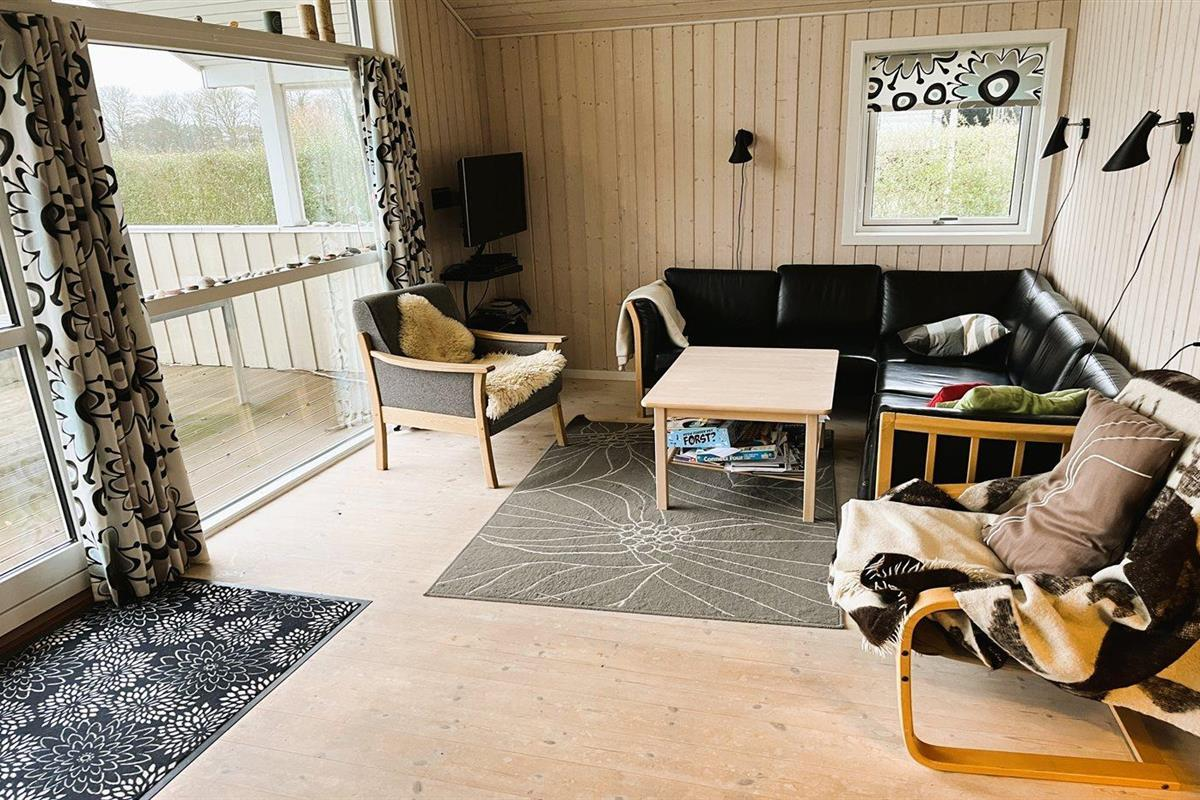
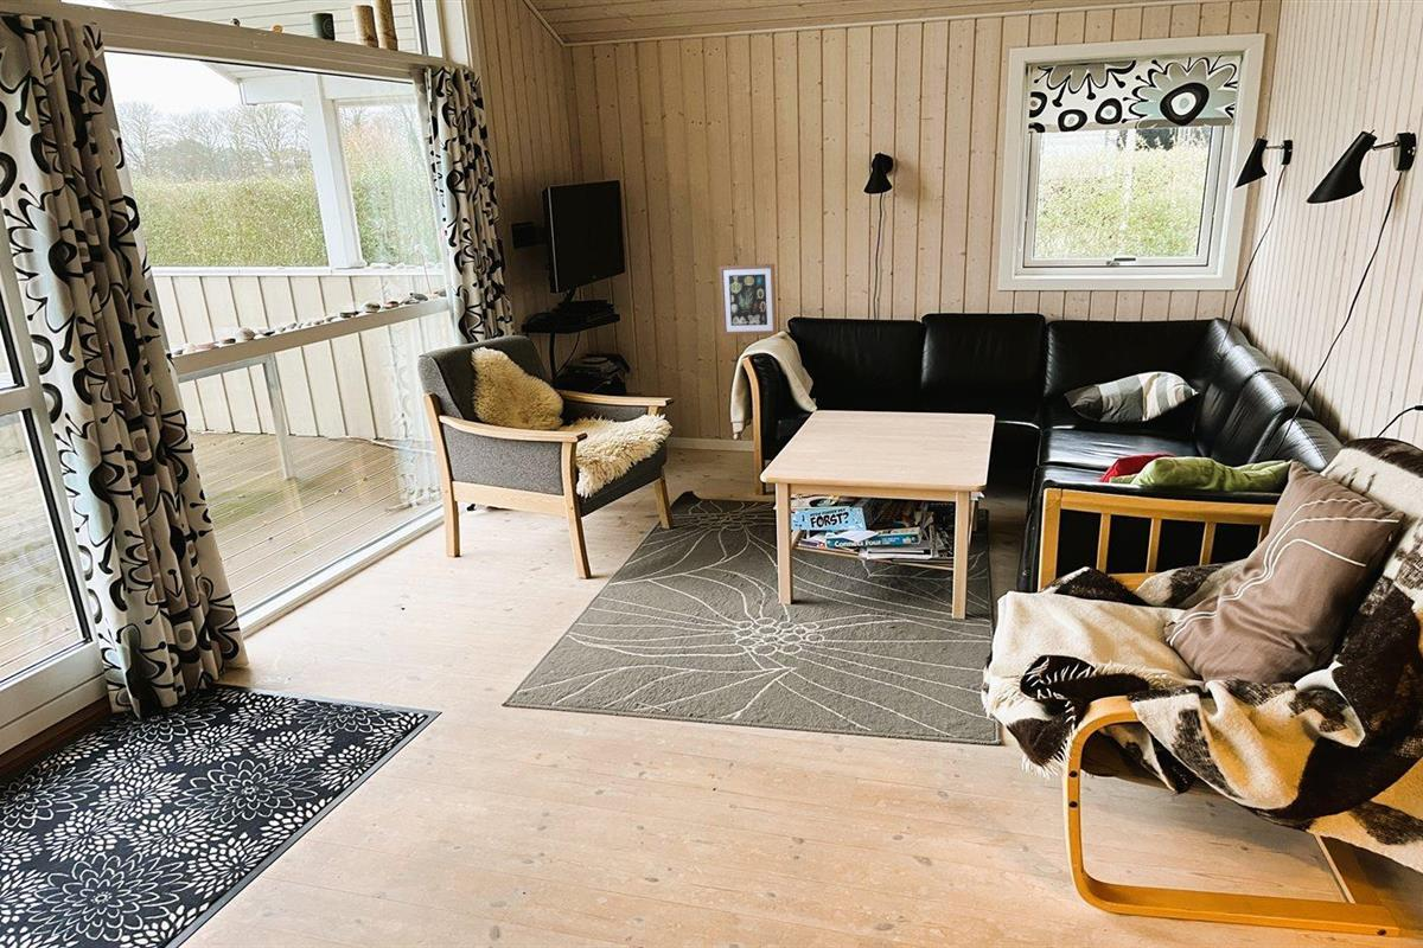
+ wall art [717,263,778,337]
